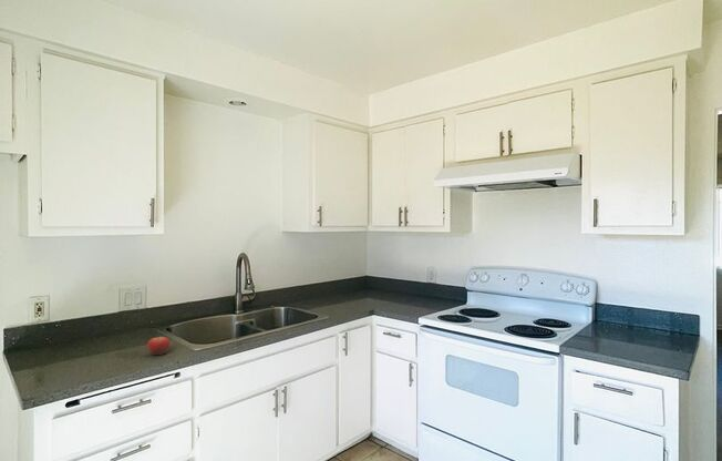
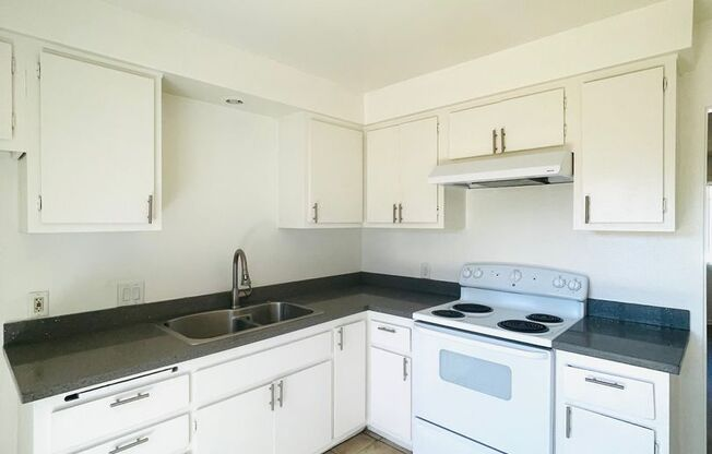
- fruit [146,336,171,356]
